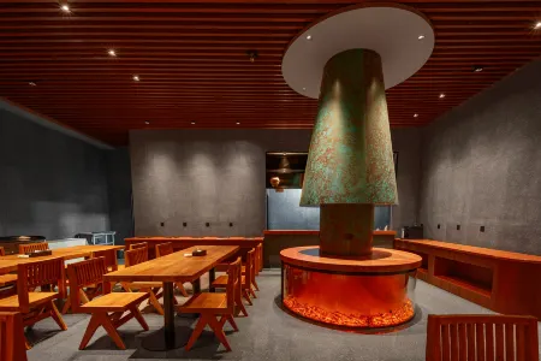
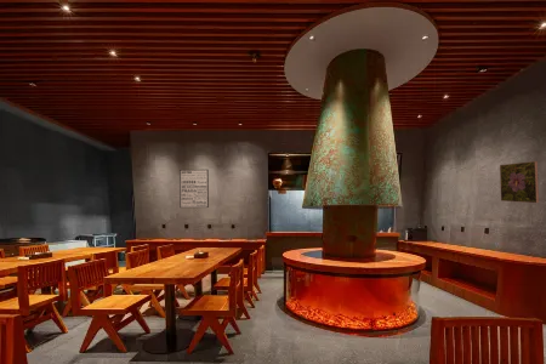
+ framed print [499,160,540,204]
+ wall art [178,169,210,209]
